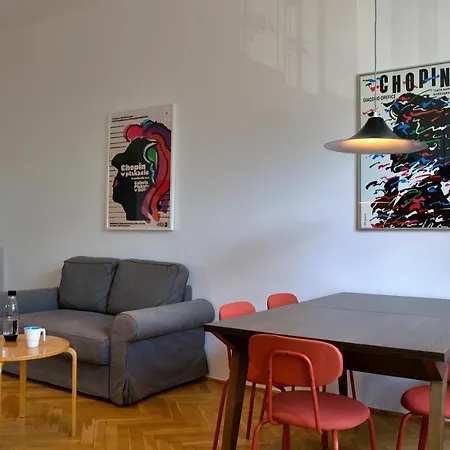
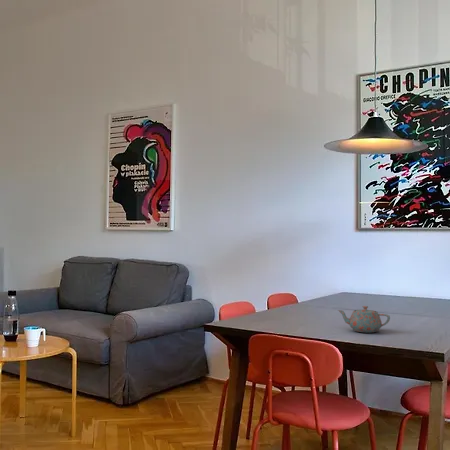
+ teapot [337,305,391,334]
